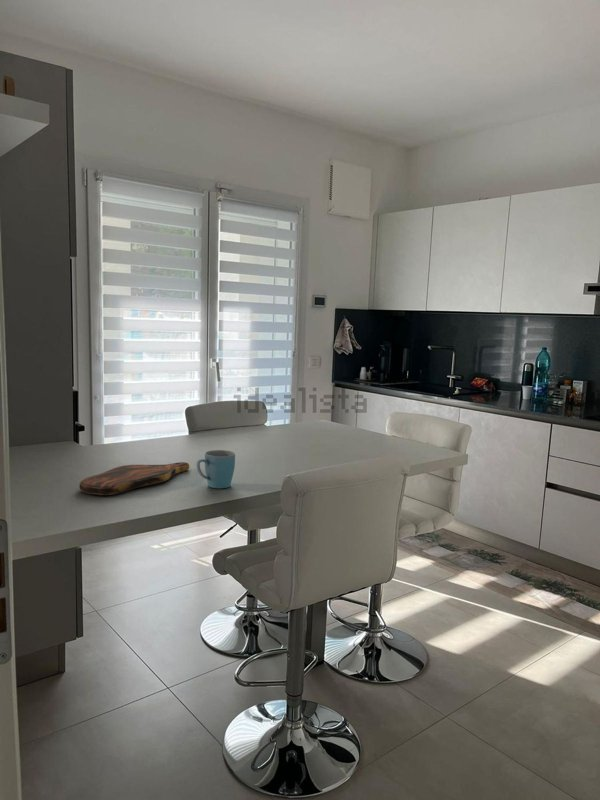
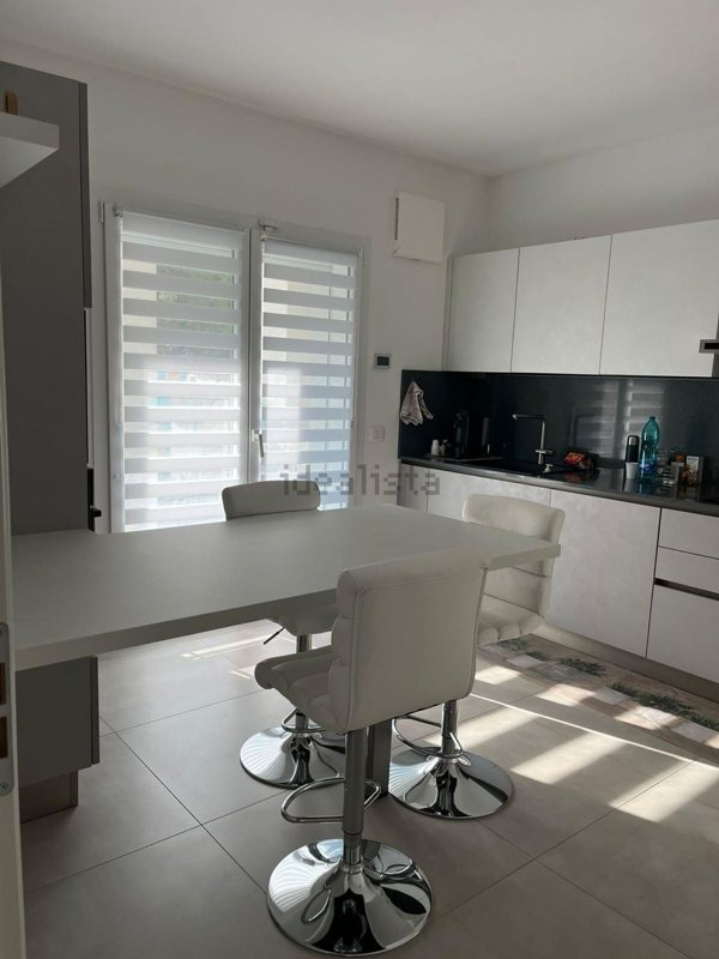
- mug [196,449,236,489]
- cutting board [78,461,190,496]
